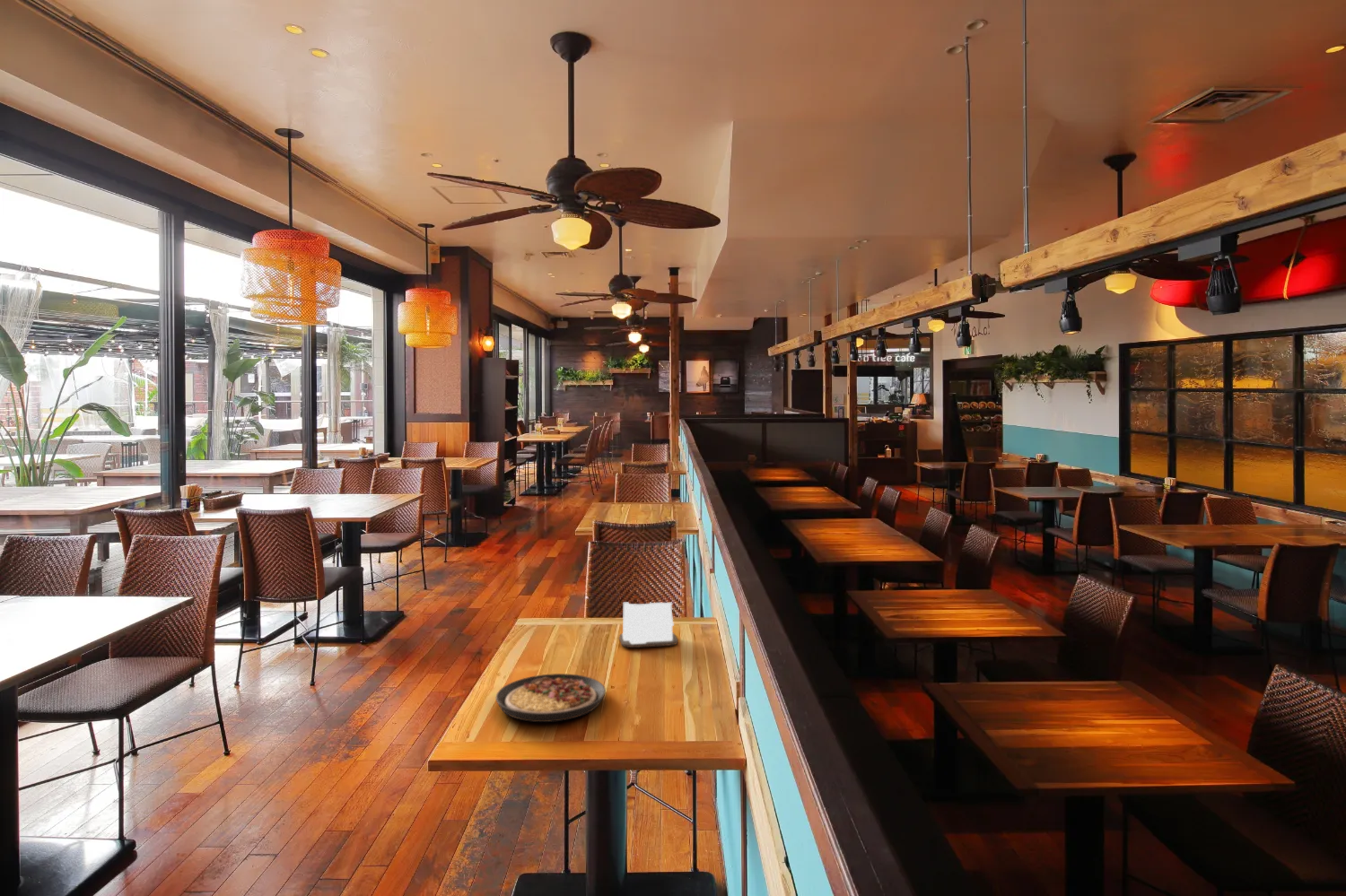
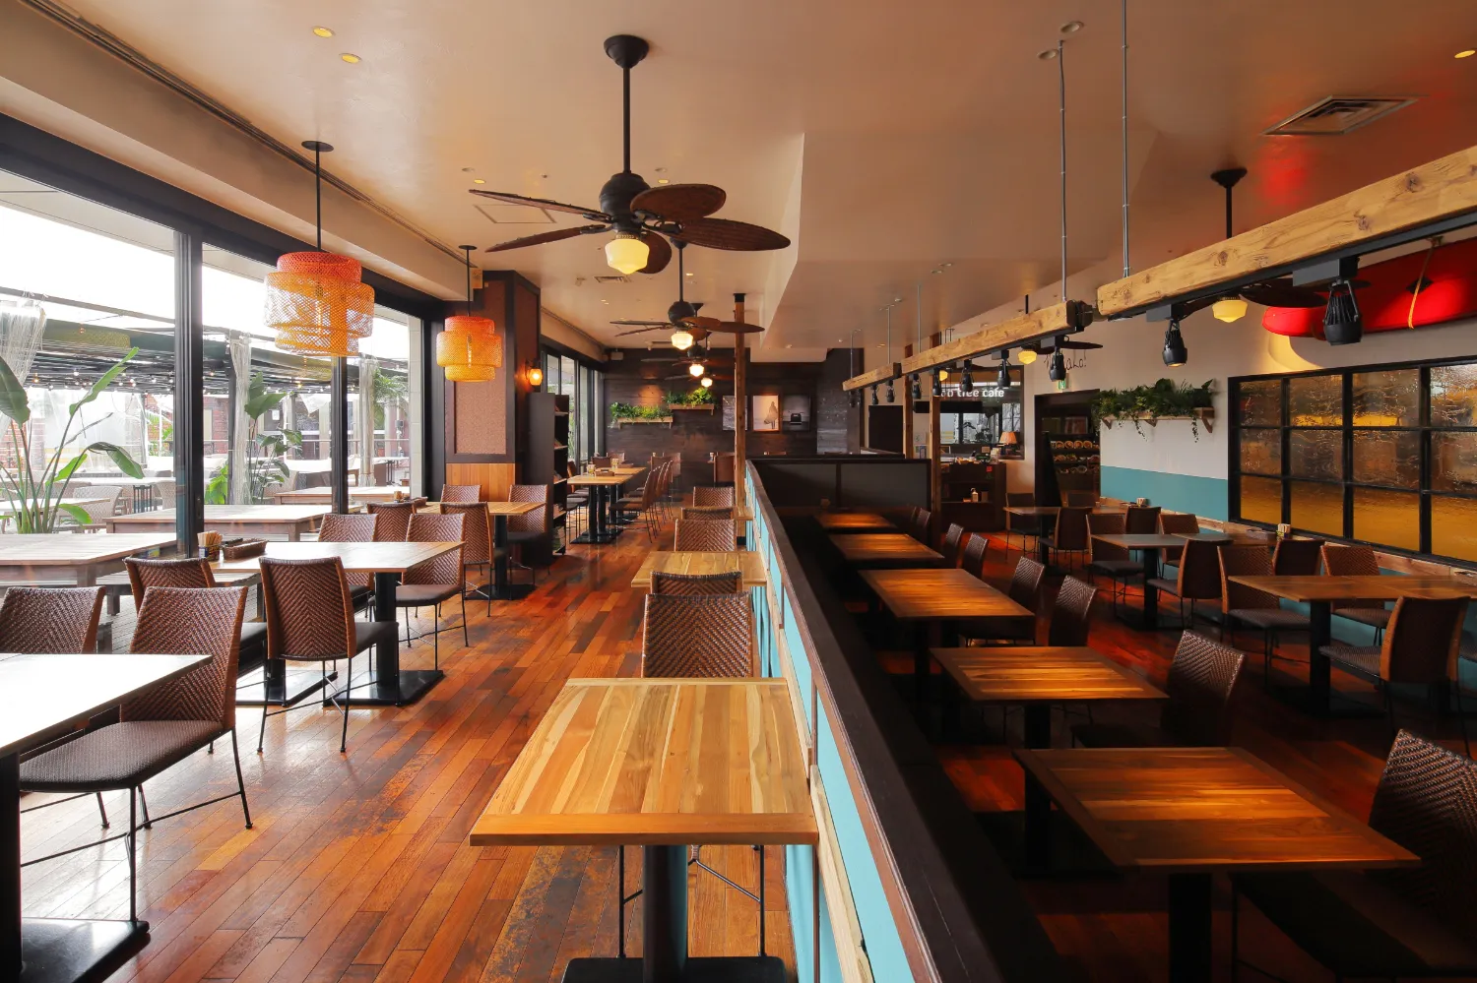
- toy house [618,601,678,648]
- plate [495,673,607,723]
